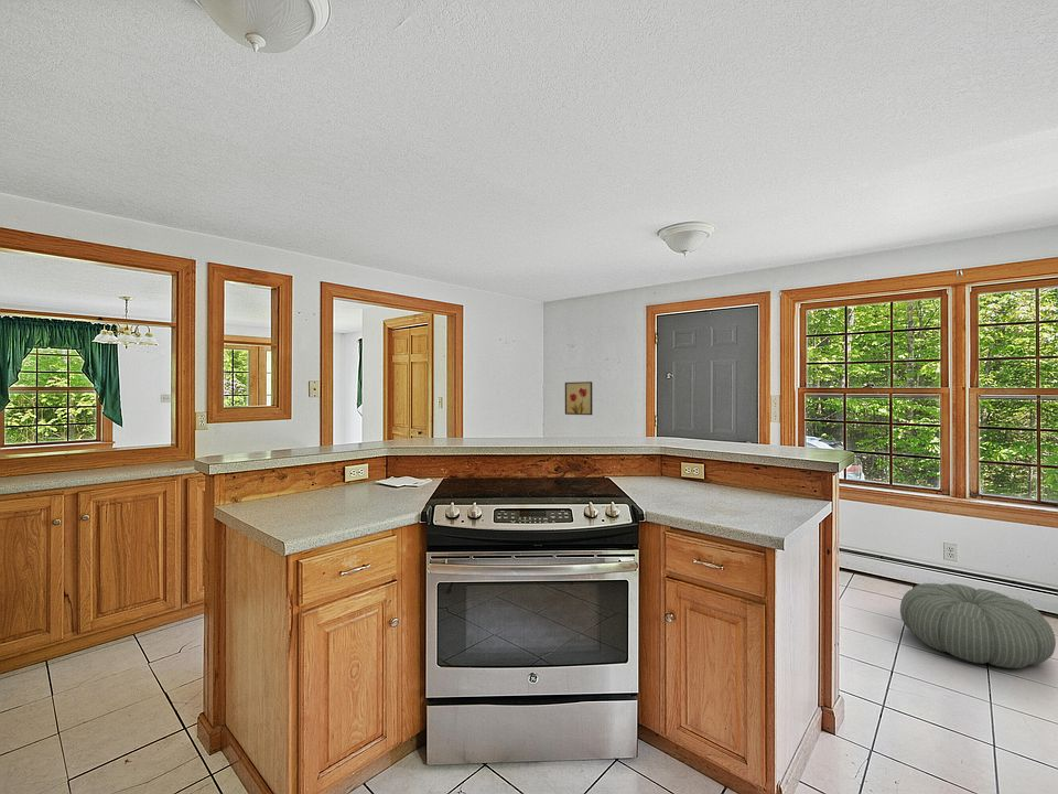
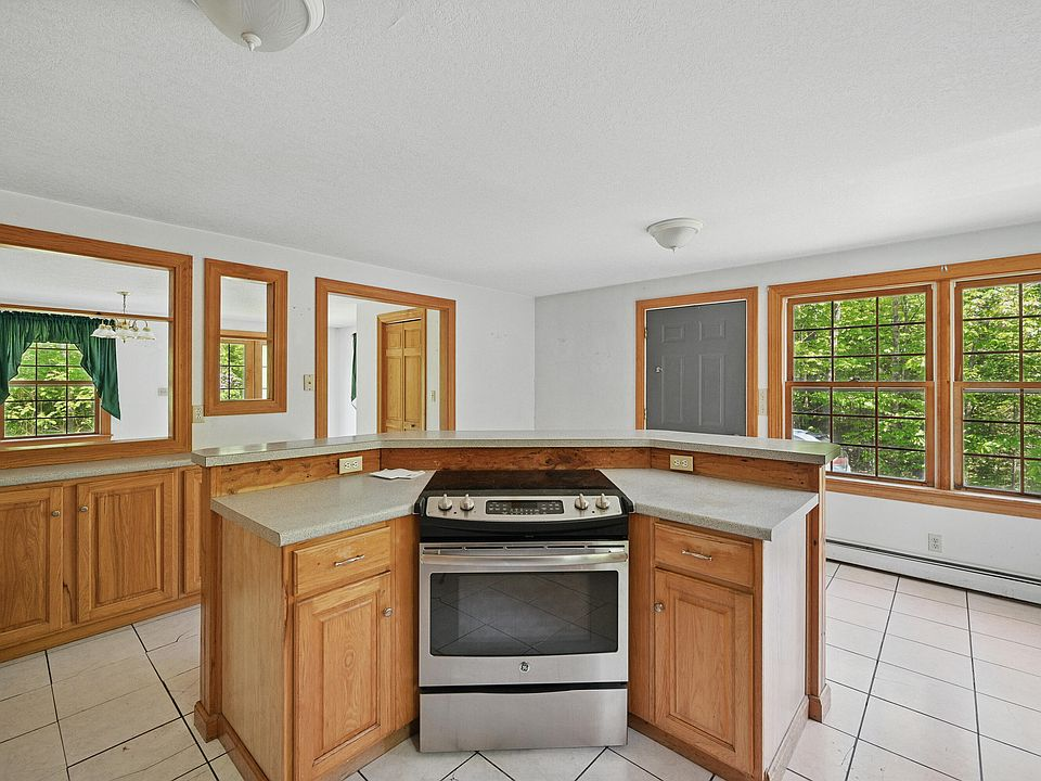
- pouf [899,582,1057,669]
- wall art [564,380,593,416]
